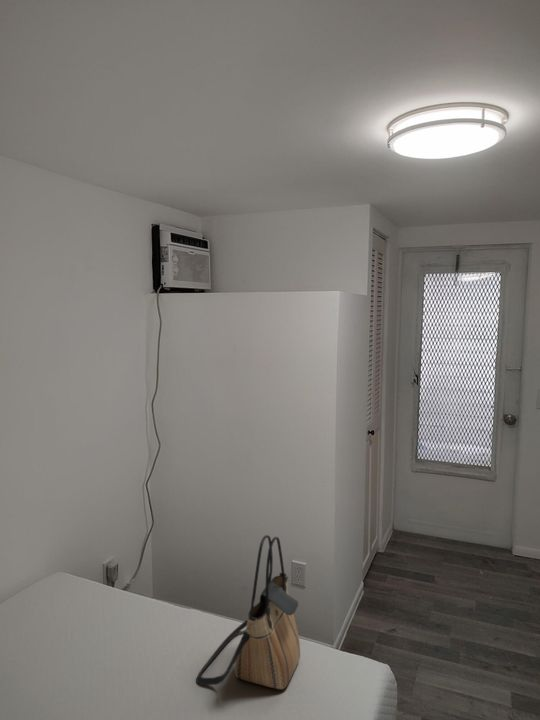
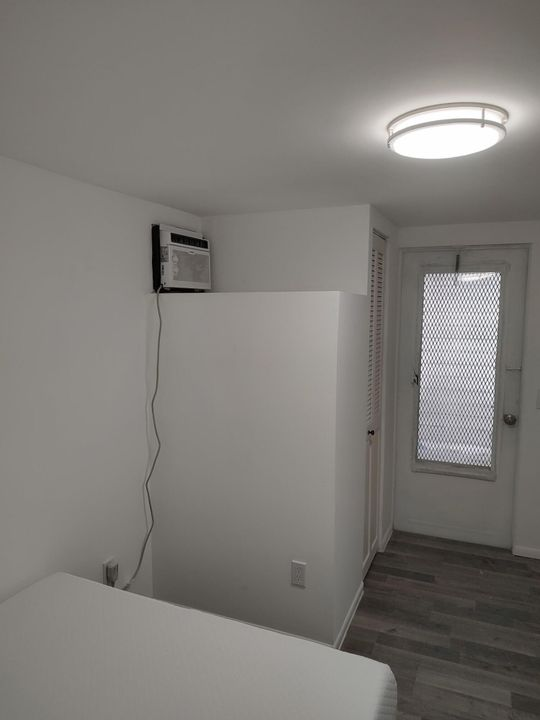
- tote bag [195,534,301,690]
